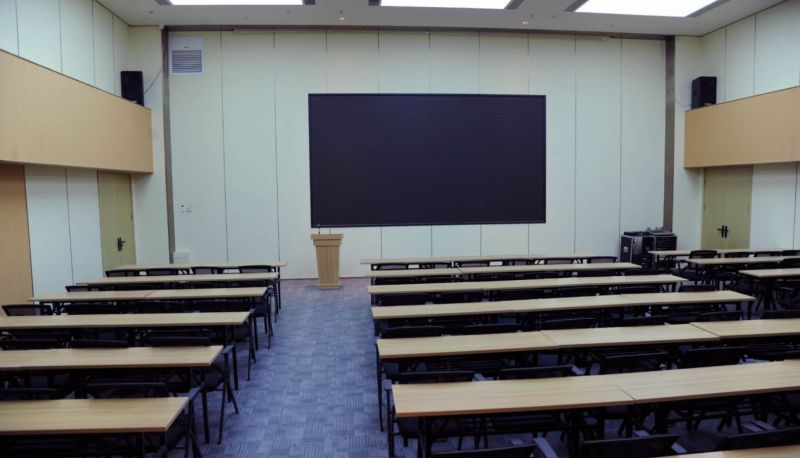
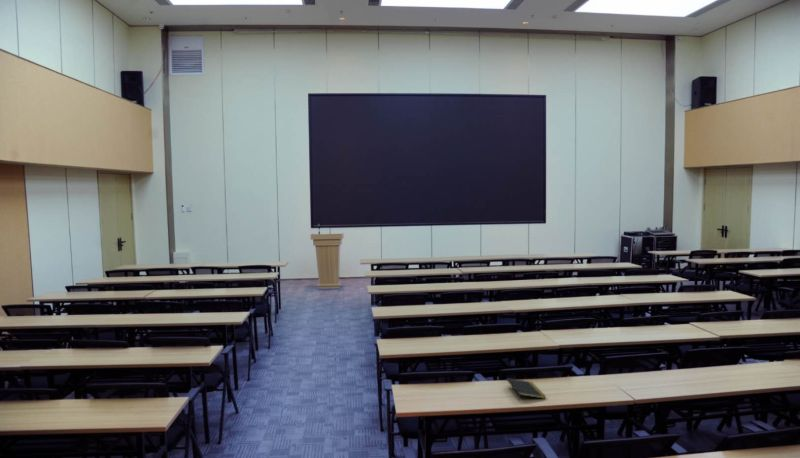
+ notepad [505,377,547,401]
